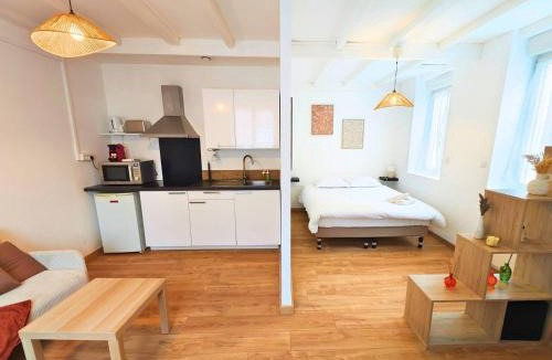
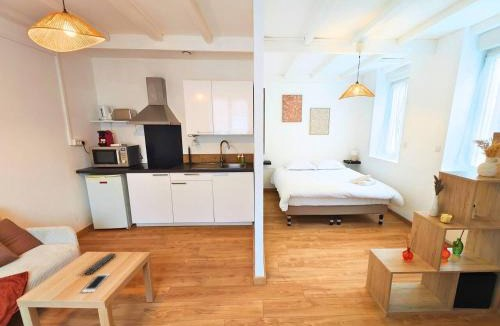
+ remote control [83,252,117,276]
+ cell phone [81,273,110,294]
